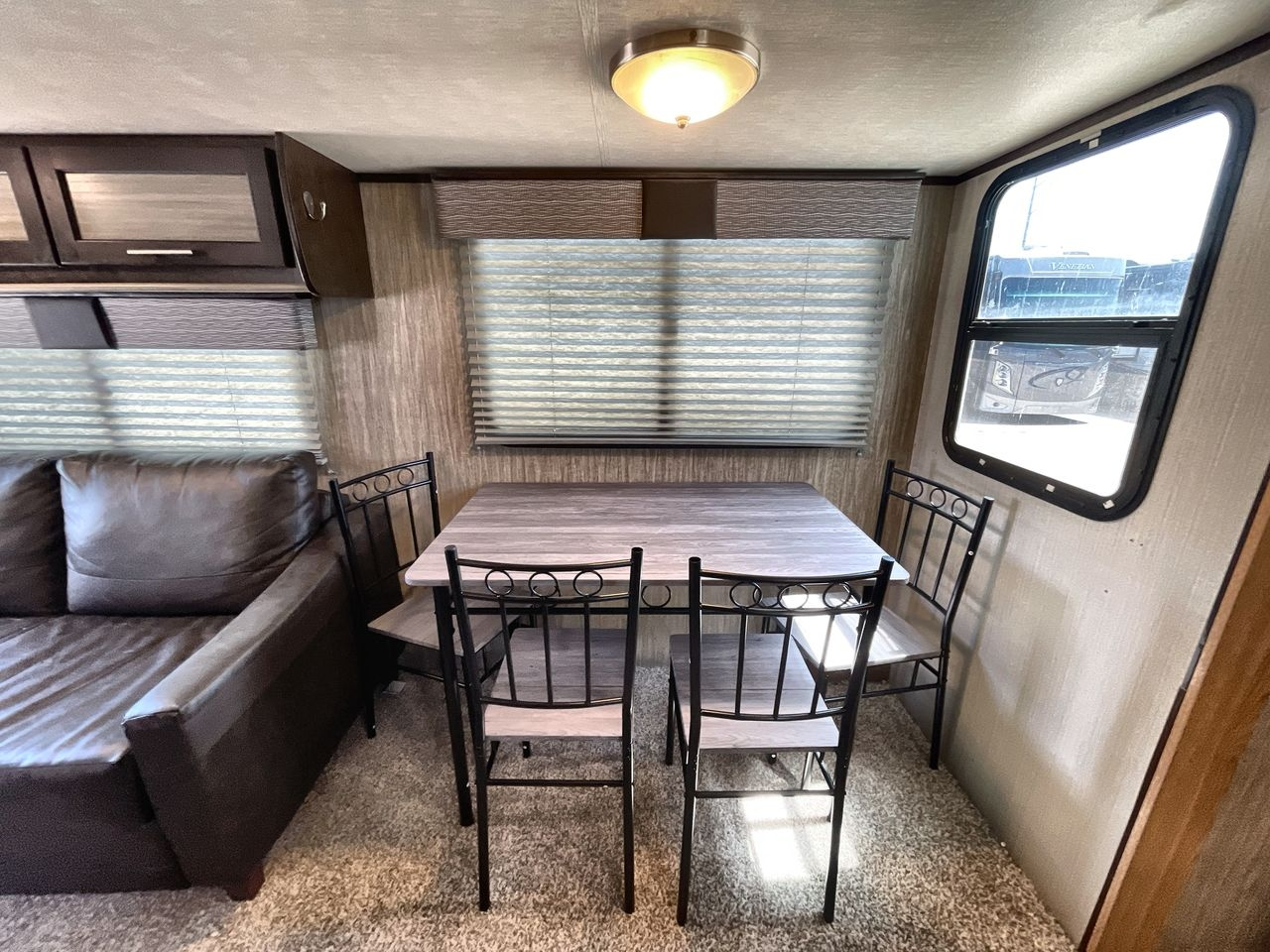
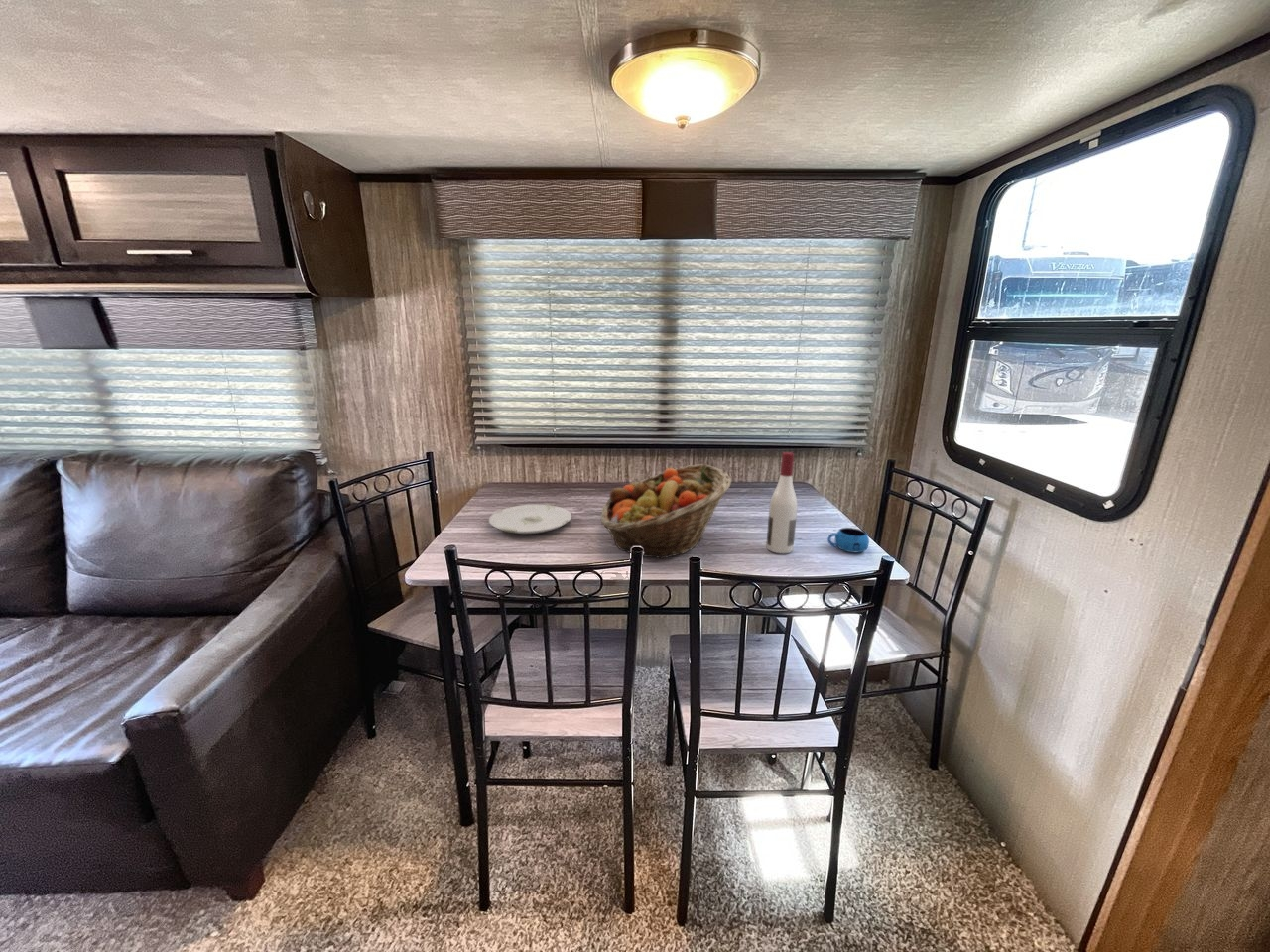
+ mug [826,527,870,553]
+ fruit basket [600,463,732,560]
+ plate [488,504,572,535]
+ alcohol [765,451,799,554]
